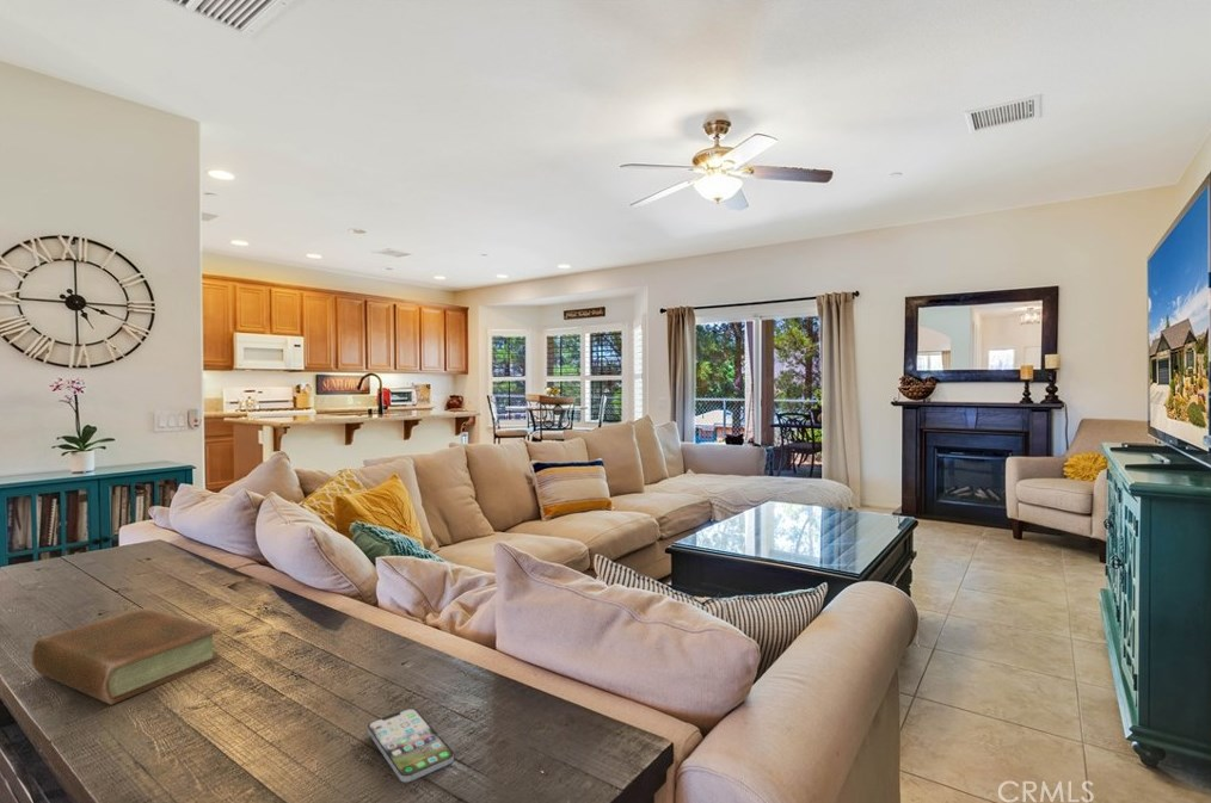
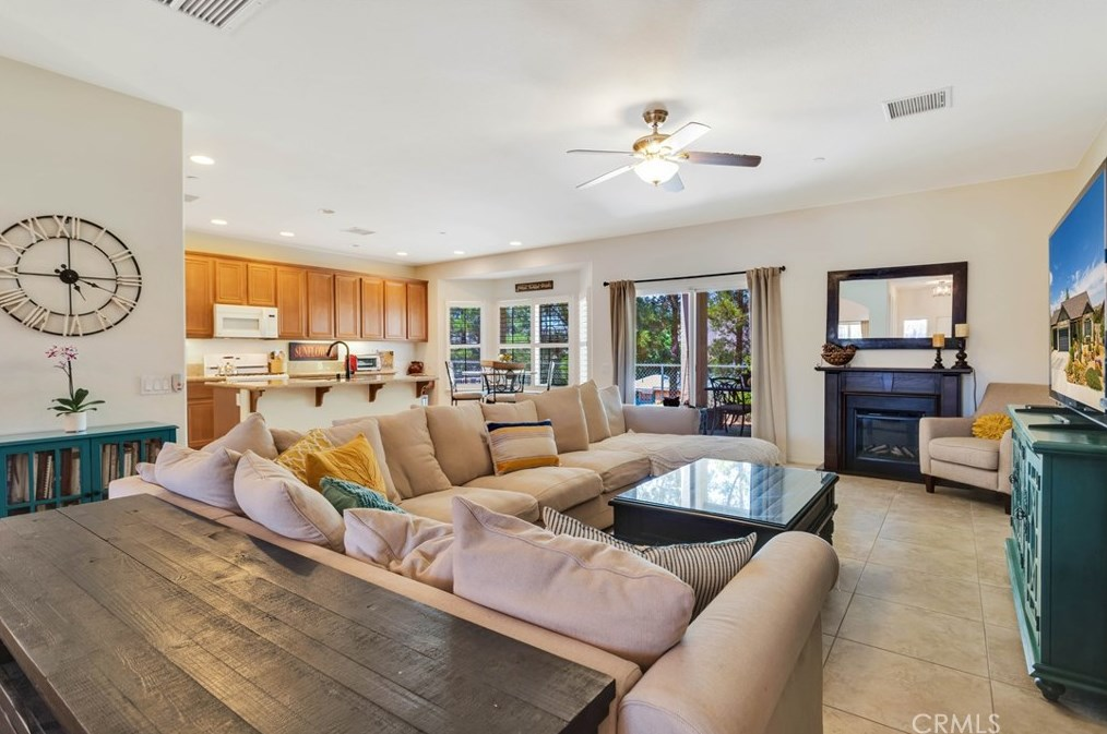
- smartphone [367,708,455,783]
- book [31,606,221,706]
